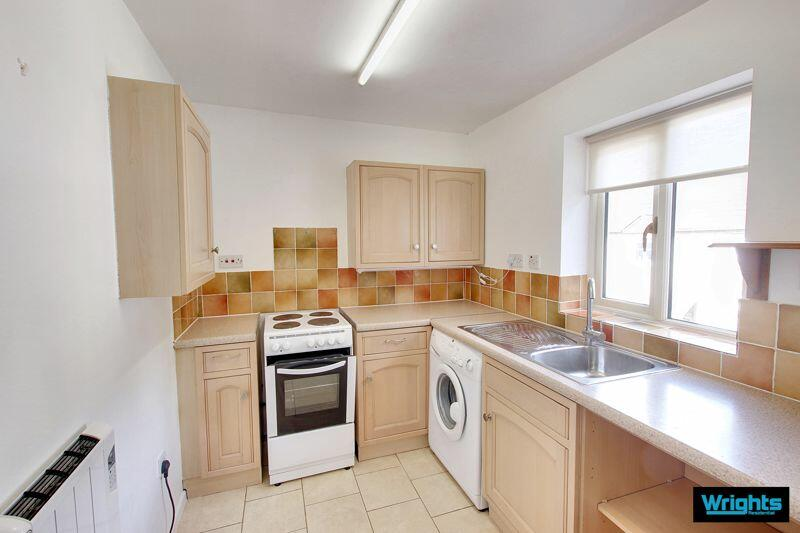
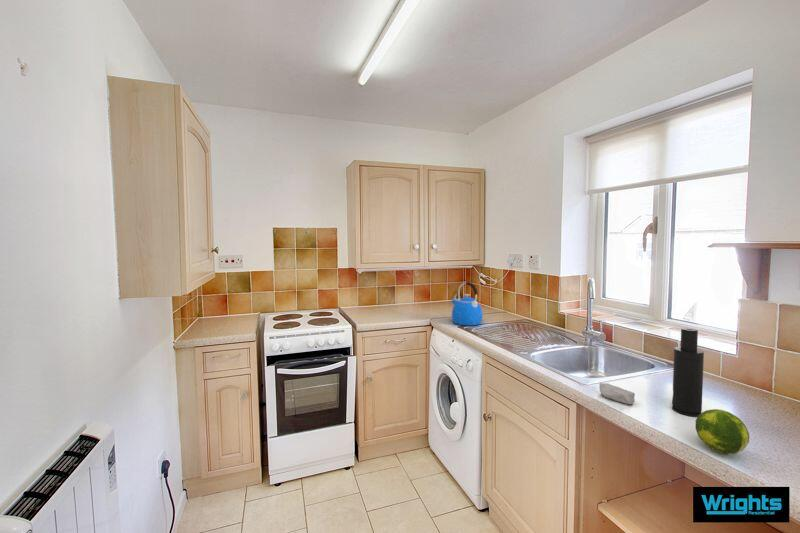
+ atomizer [671,327,705,417]
+ soap bar [598,382,636,405]
+ fruit [694,408,750,455]
+ kettle [450,281,484,326]
